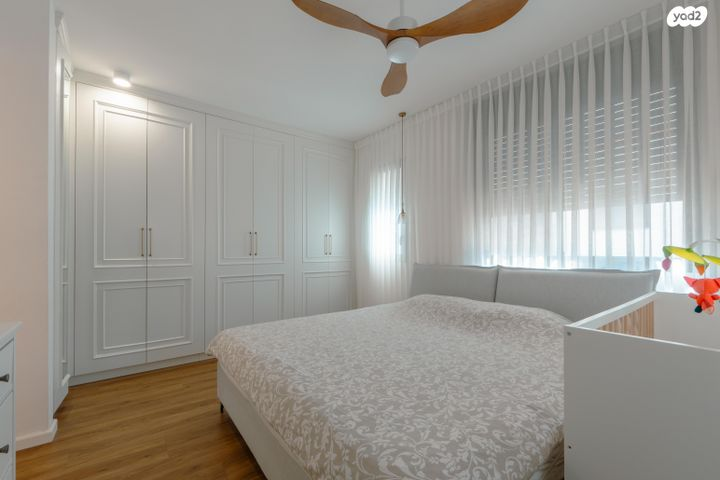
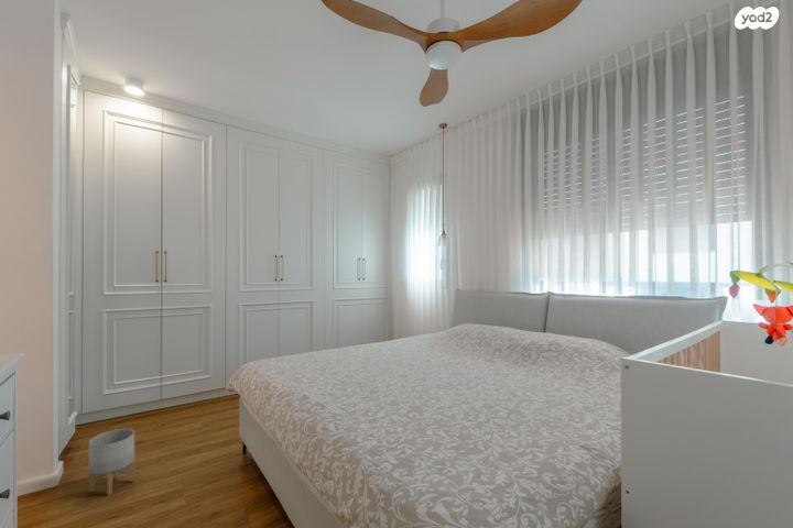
+ planter [88,428,135,497]
